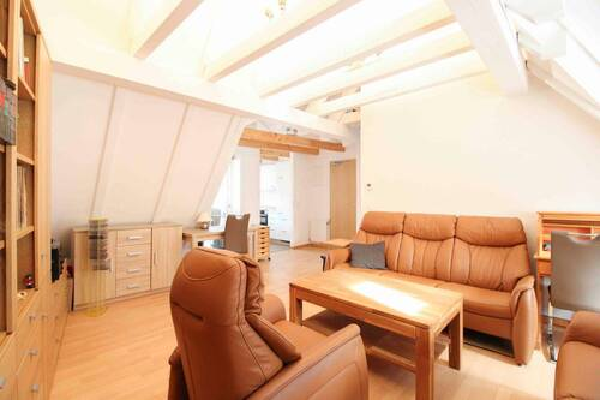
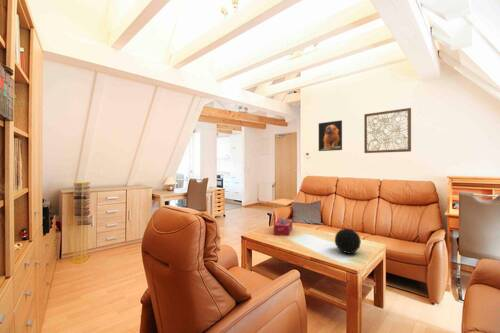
+ tissue box [273,218,293,237]
+ decorative orb [334,227,362,255]
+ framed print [318,119,343,152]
+ wall art [363,107,412,154]
